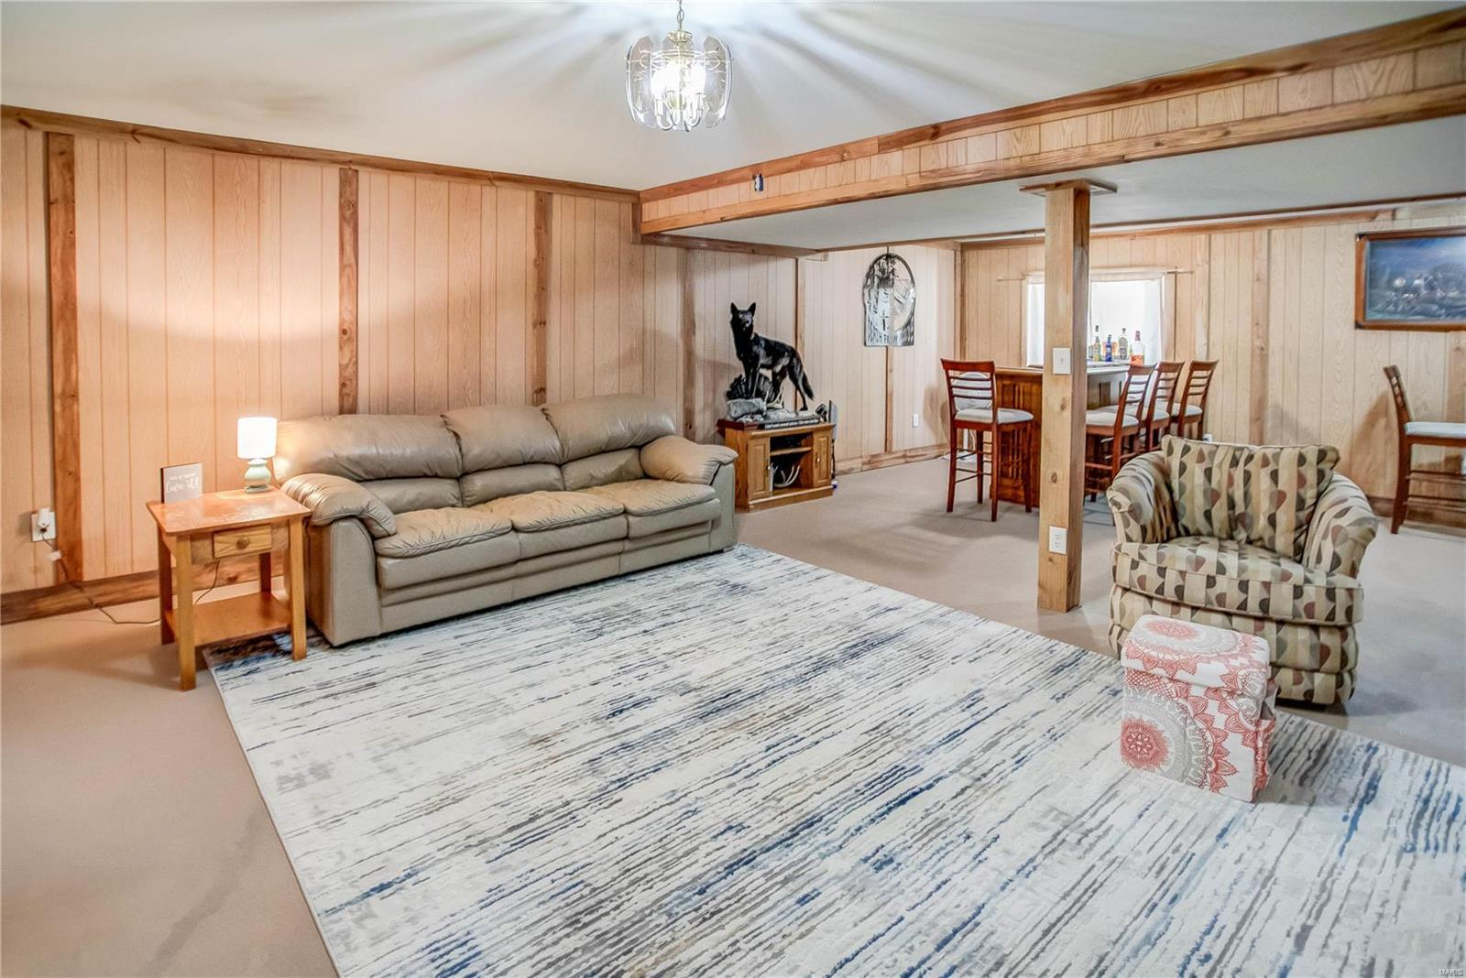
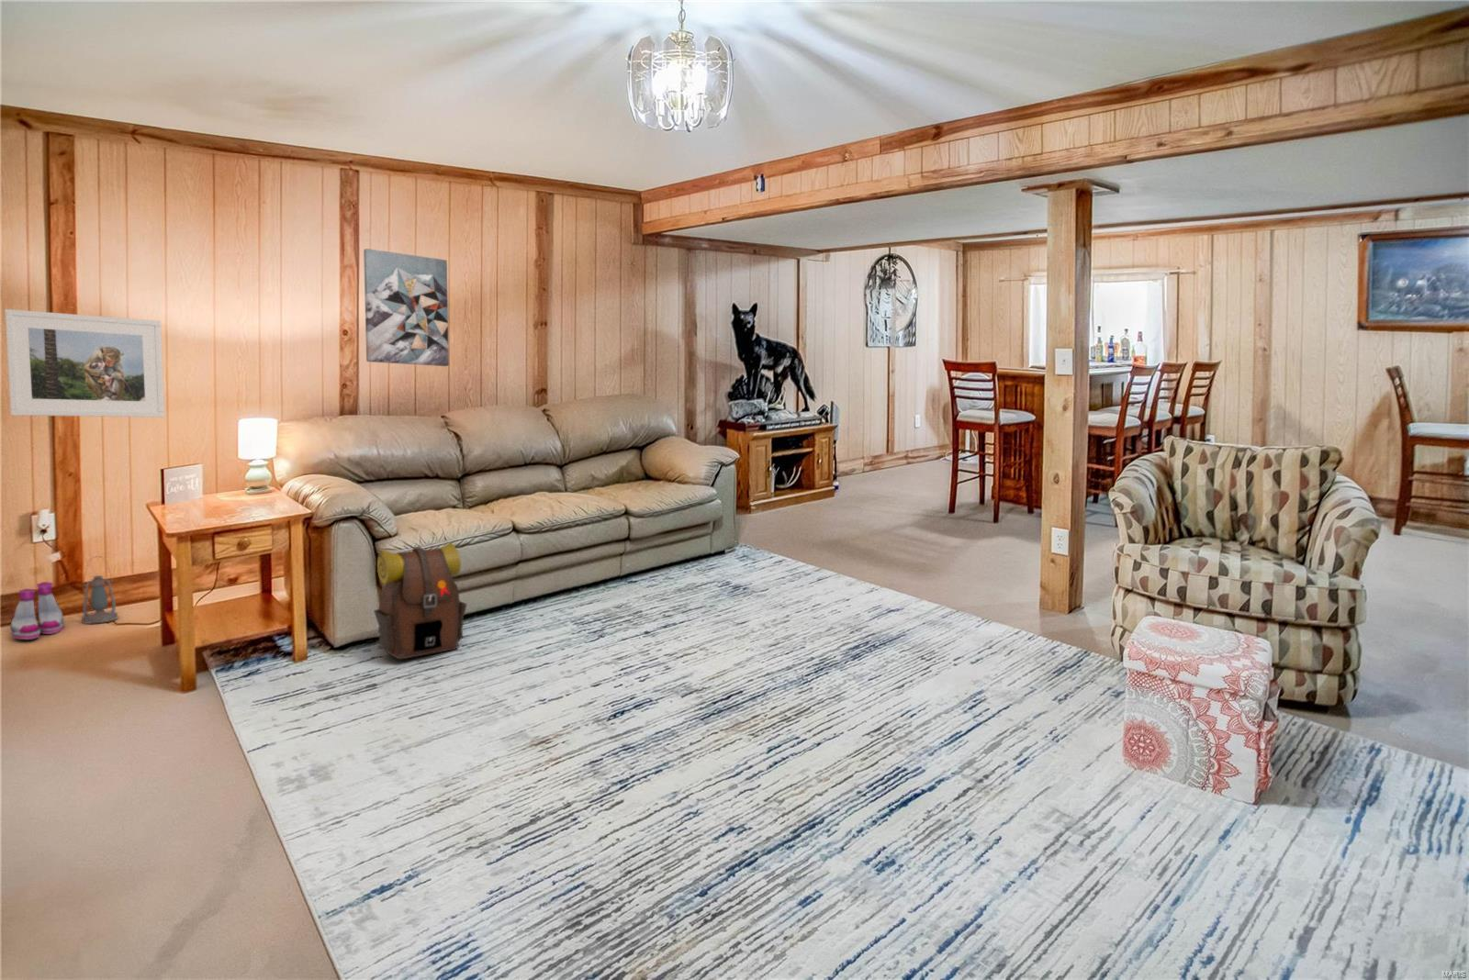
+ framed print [3,308,165,419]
+ wall art [363,248,450,368]
+ boots [9,581,66,641]
+ backpack [373,541,468,660]
+ lantern [81,556,119,625]
